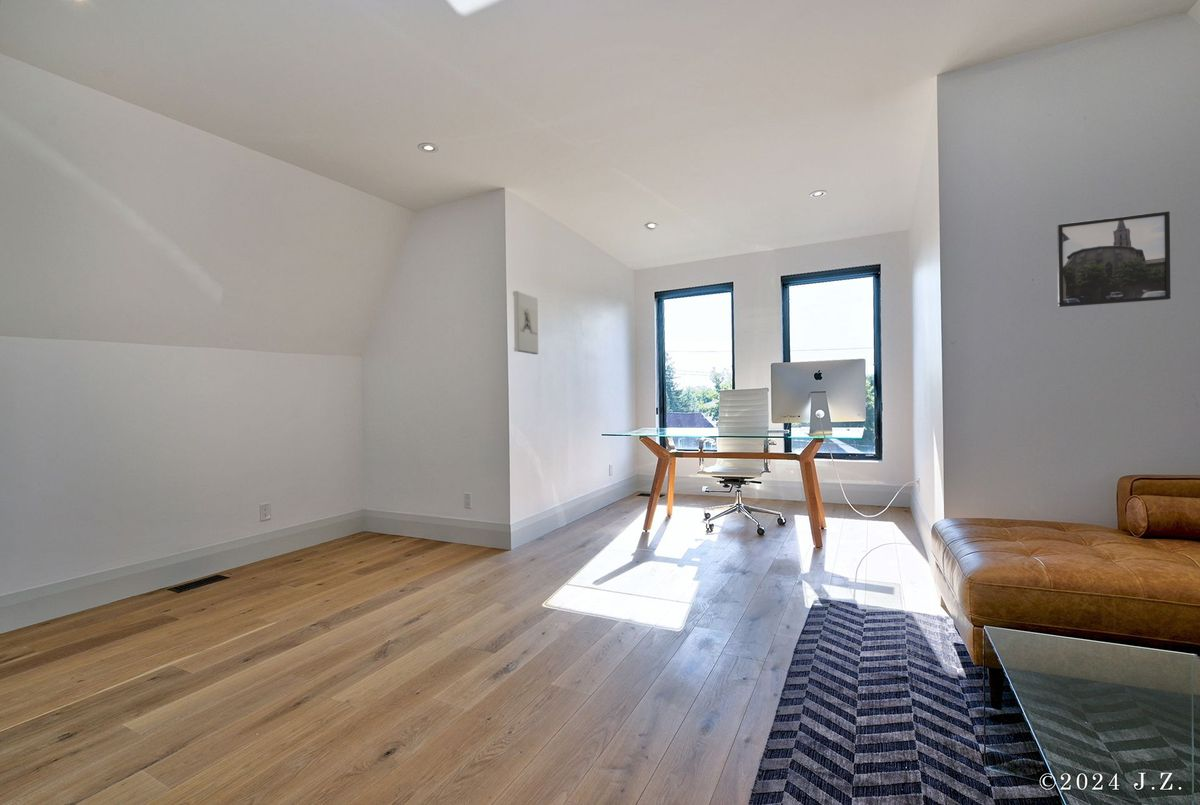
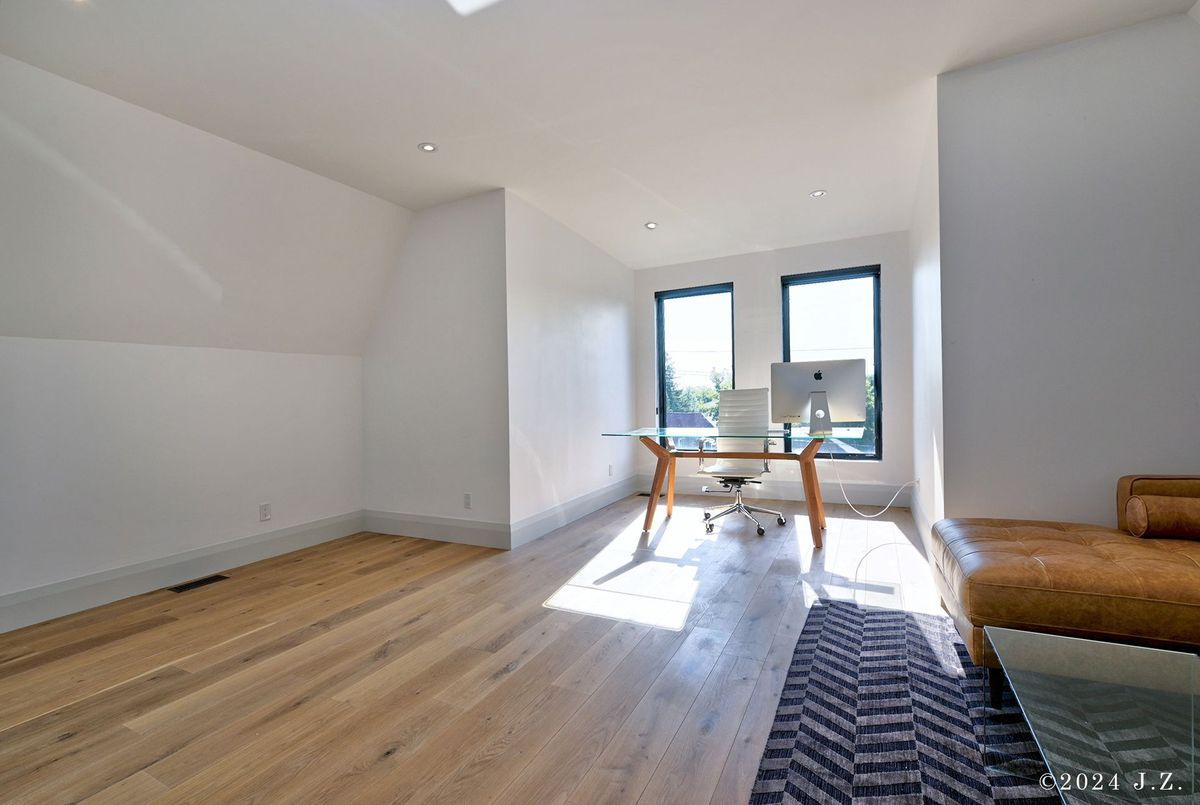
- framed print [1056,210,1172,308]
- wall sculpture [512,290,539,355]
